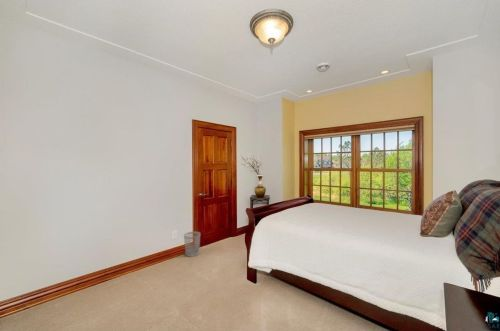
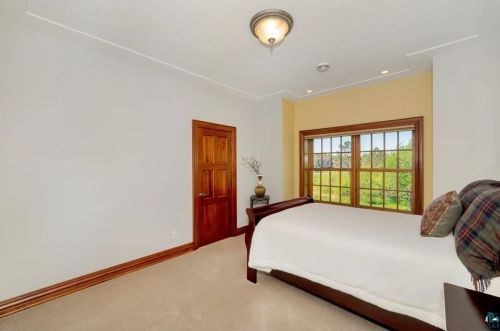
- wastebasket [183,231,201,258]
